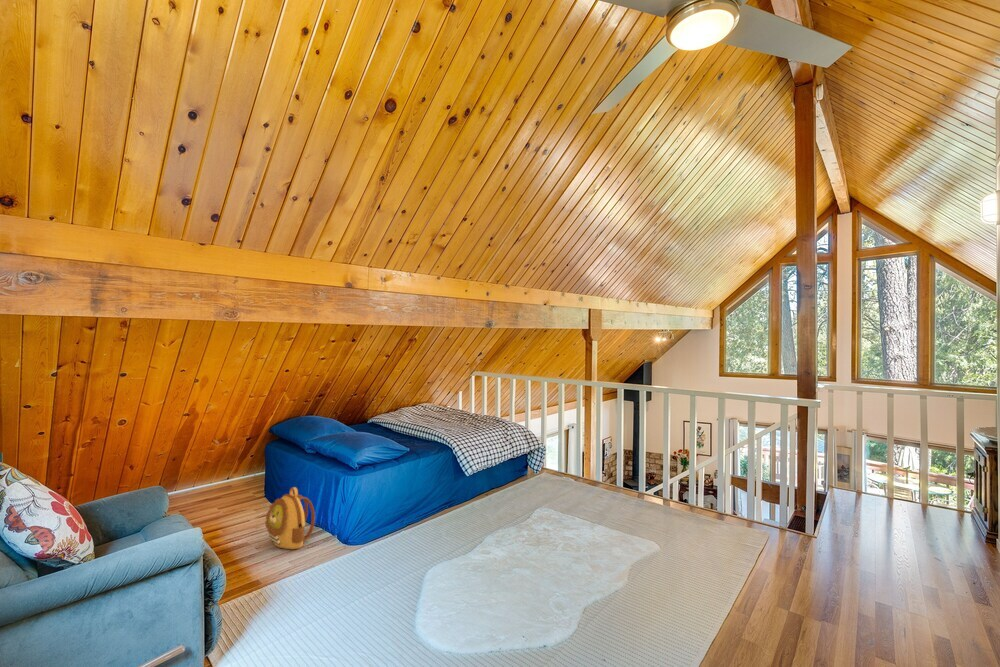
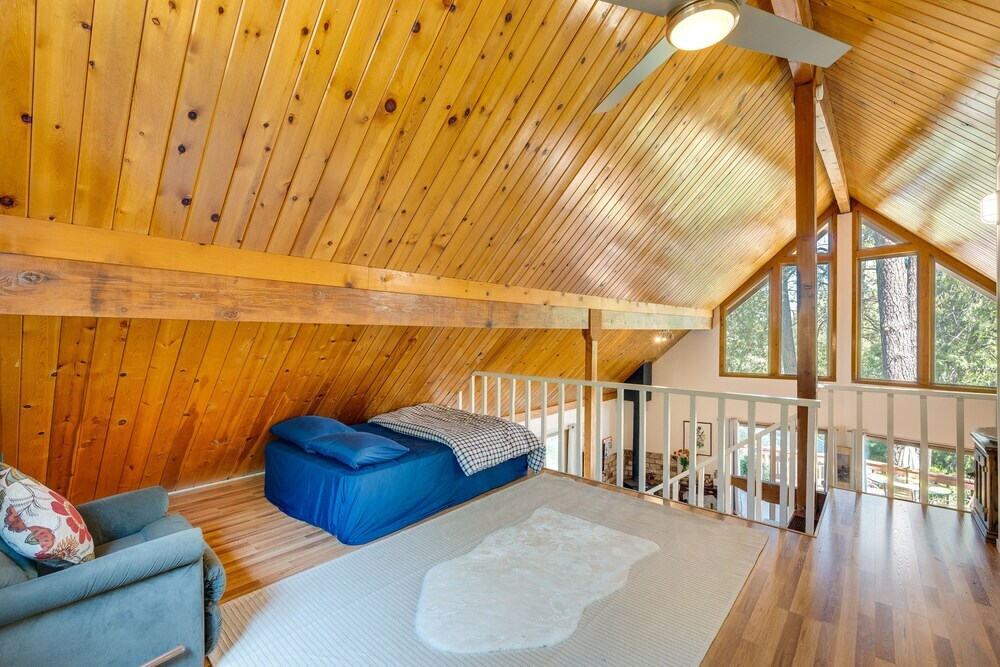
- backpack [264,486,316,550]
